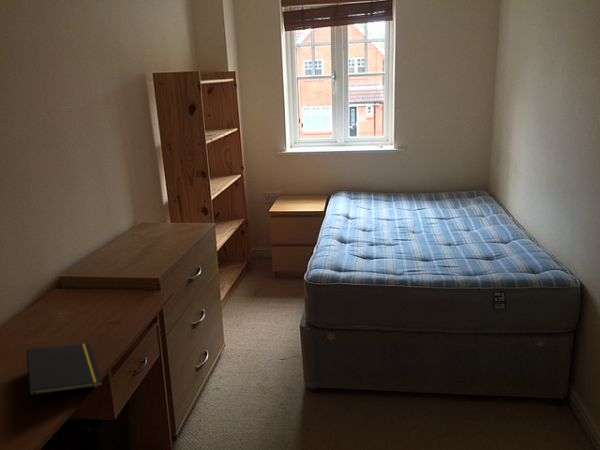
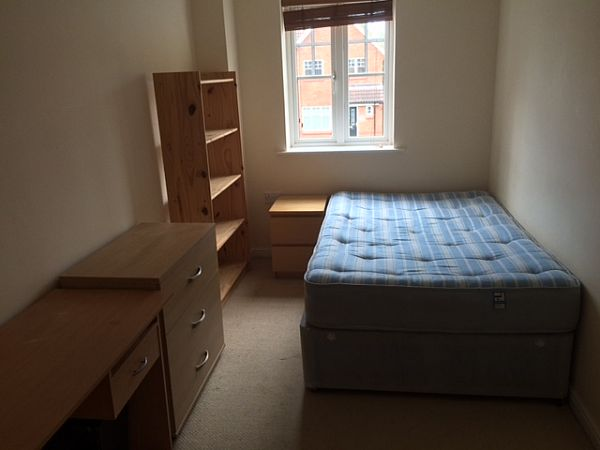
- notepad [25,343,104,409]
